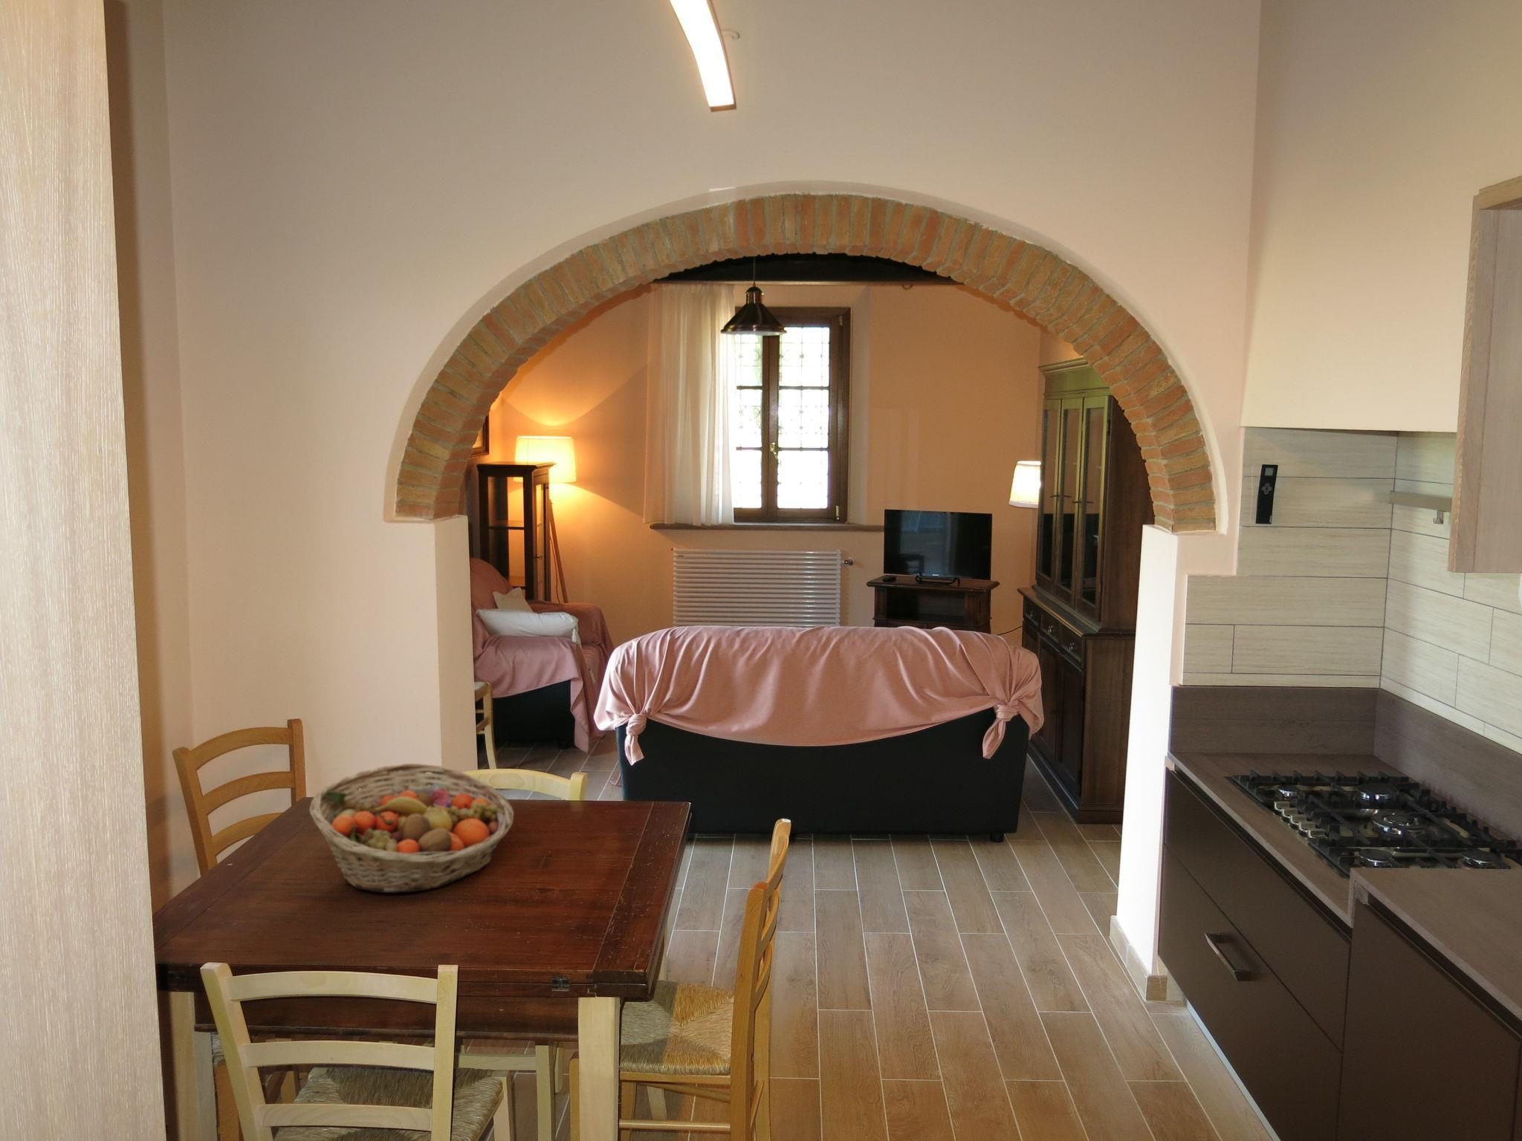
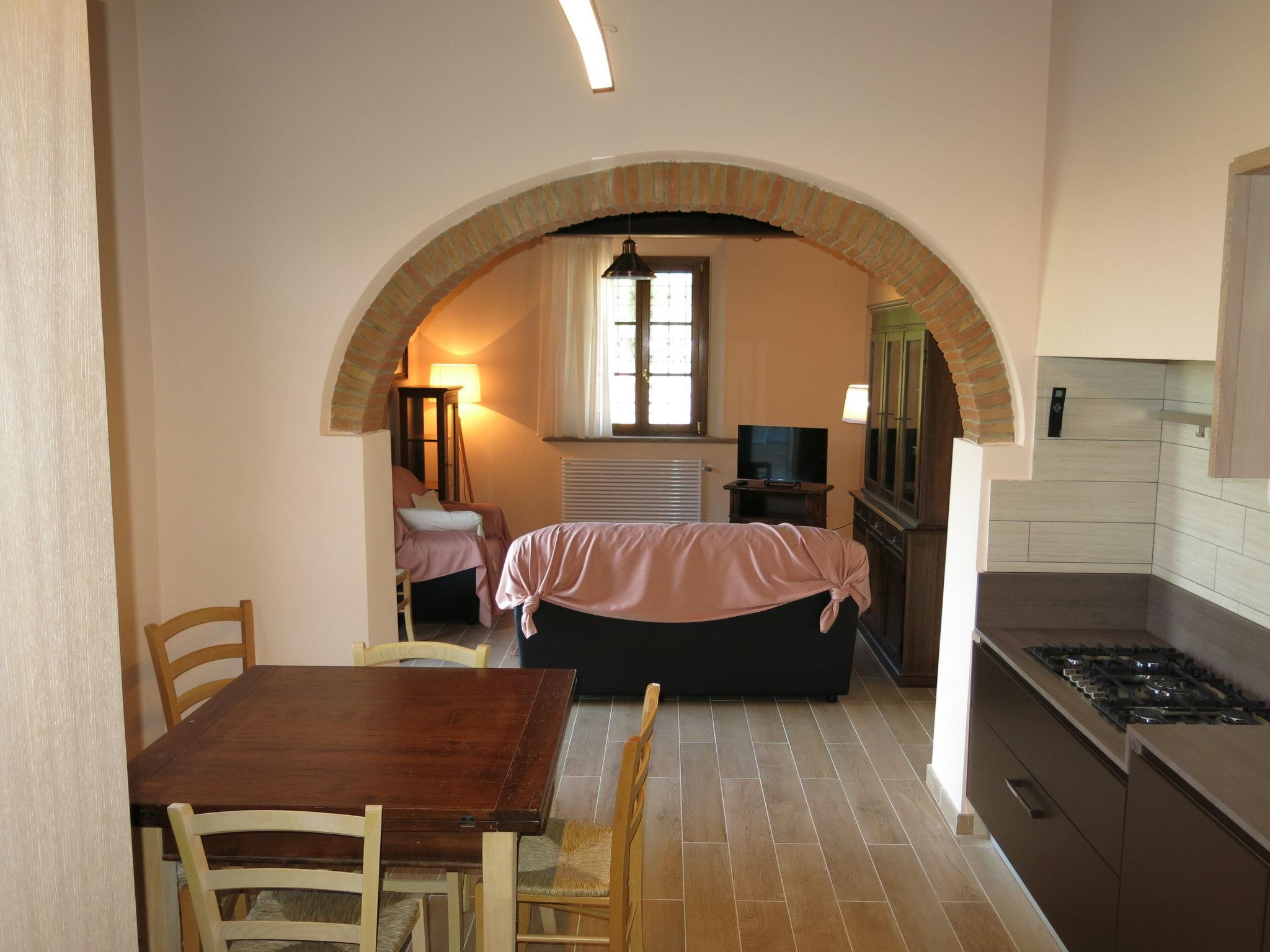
- fruit basket [308,763,515,894]
